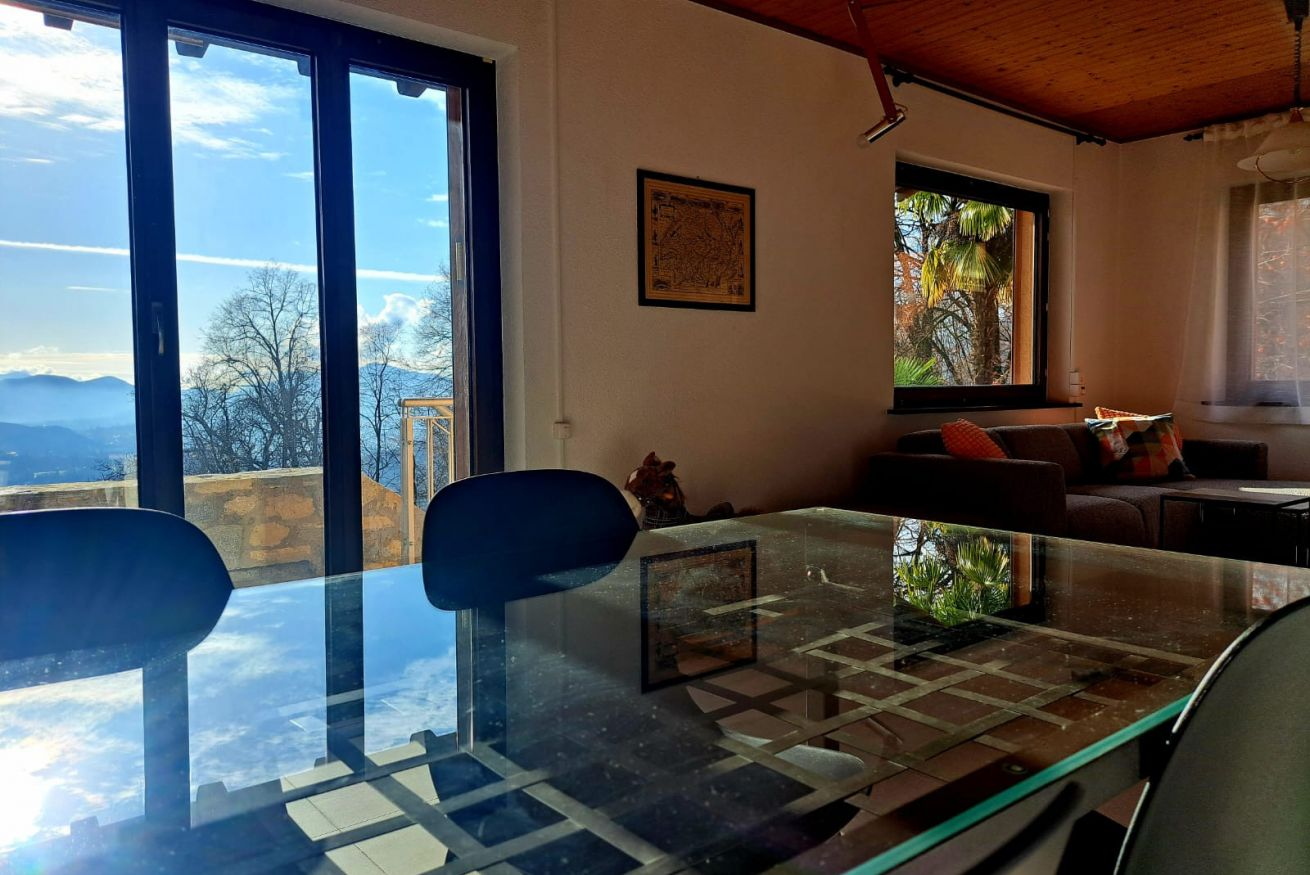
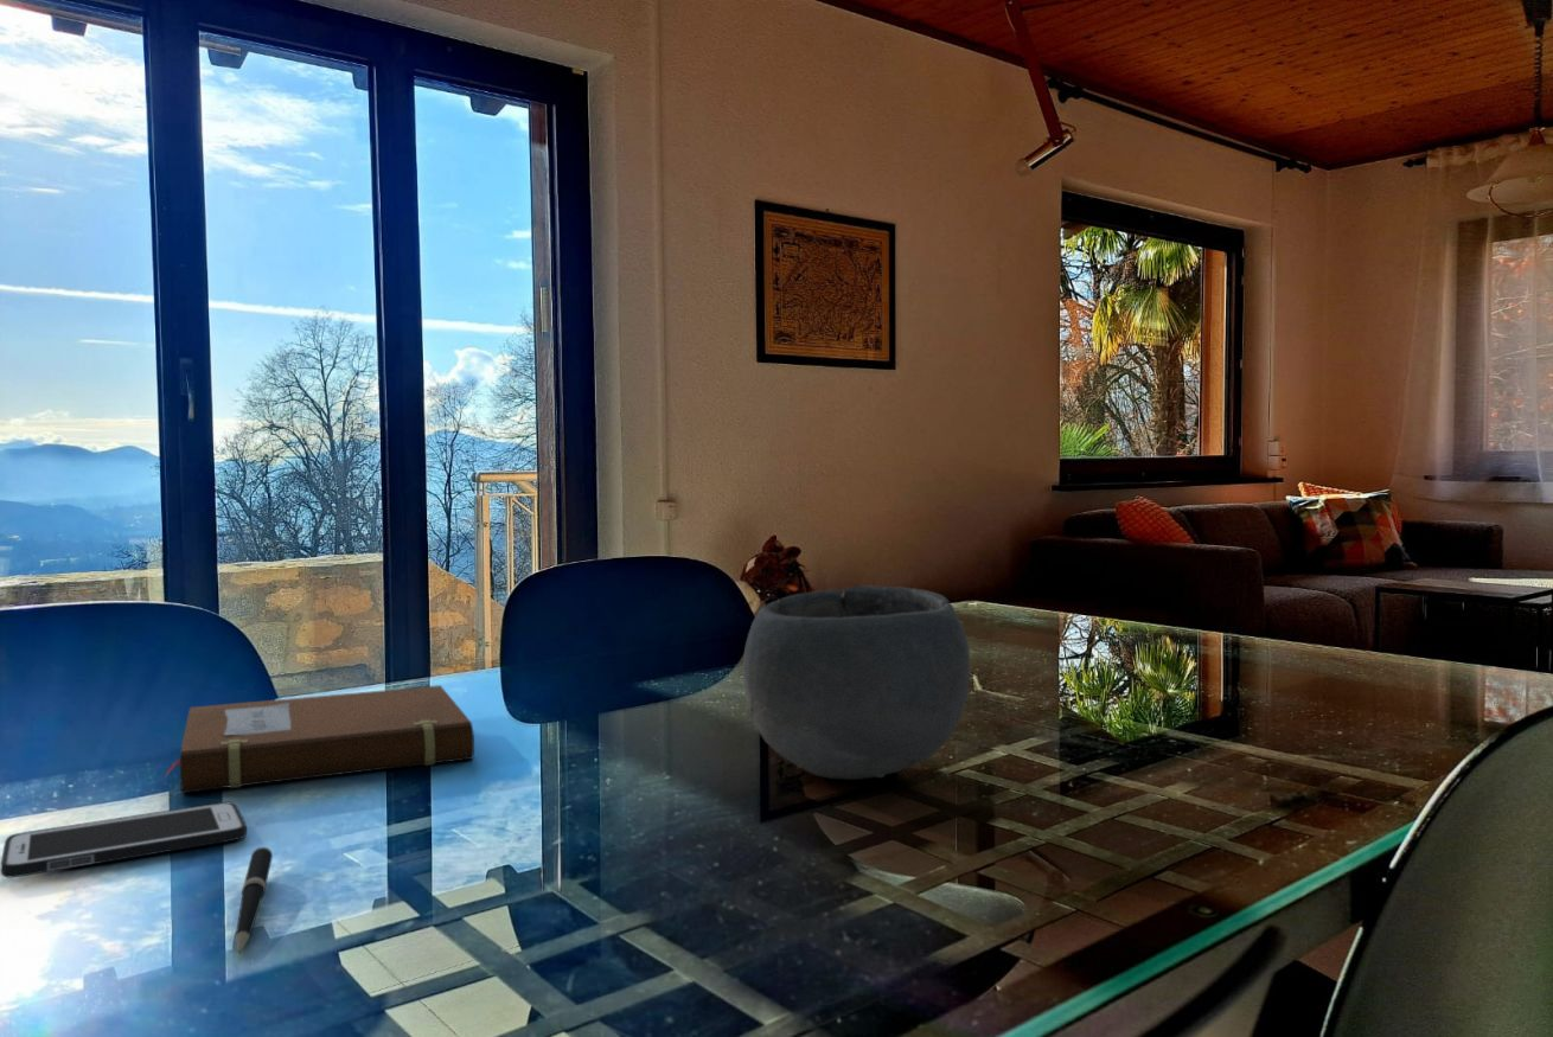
+ bowl [742,584,971,781]
+ cell phone [0,801,248,879]
+ pen [235,846,274,954]
+ notebook [162,684,475,794]
